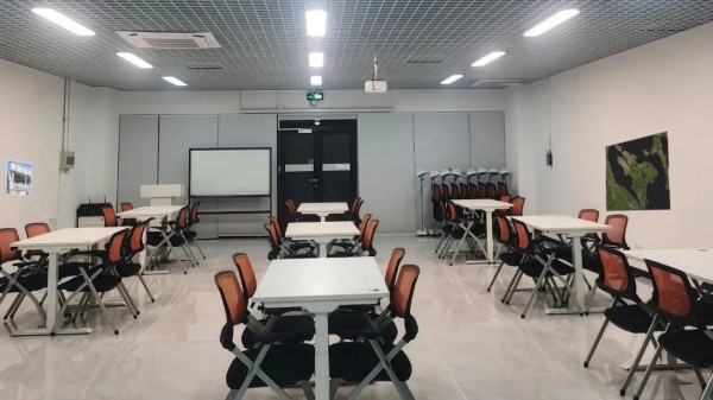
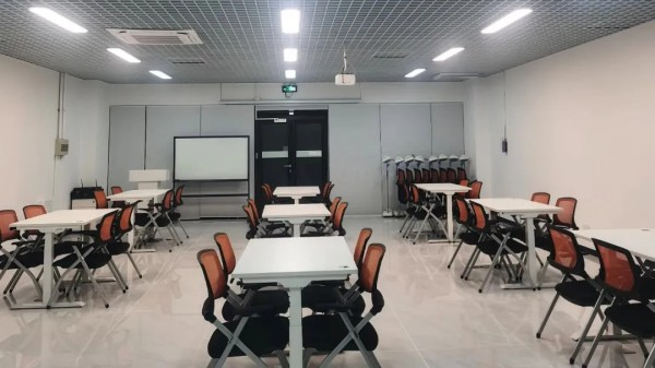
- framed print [2,158,33,197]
- world map [605,129,671,212]
